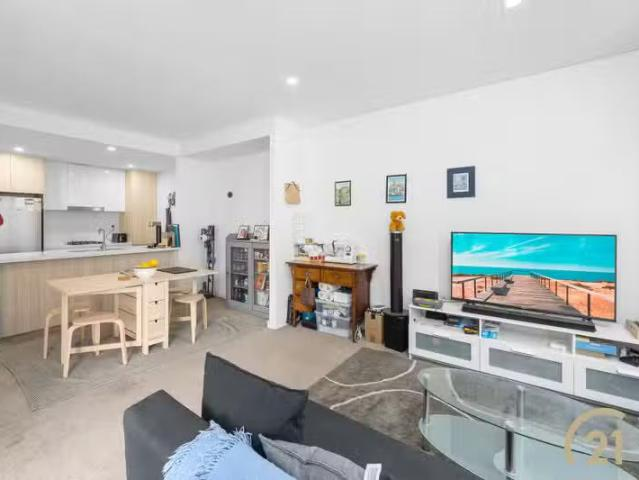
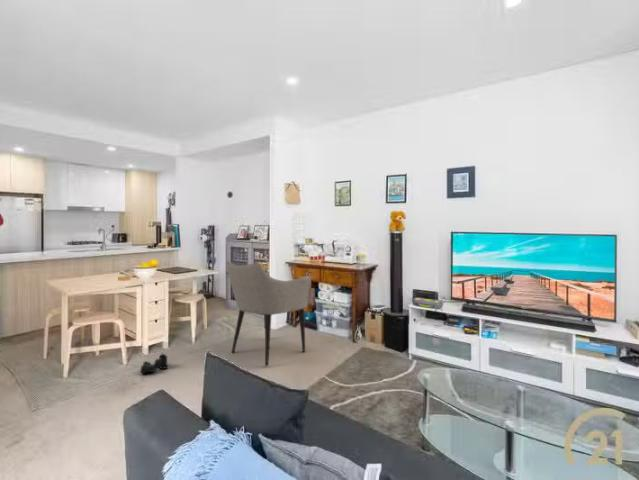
+ boots [140,352,169,374]
+ armchair [225,259,312,367]
